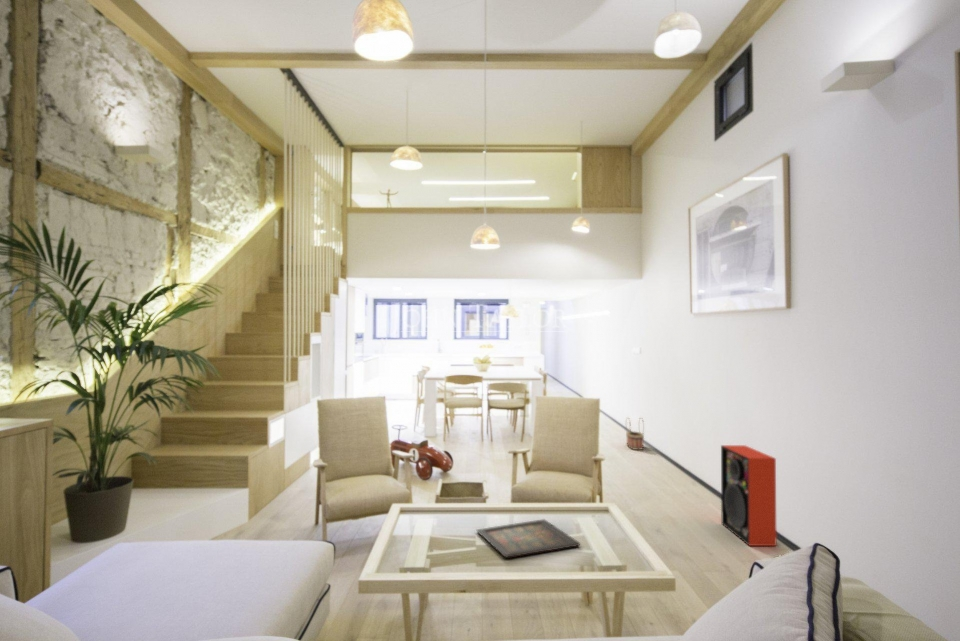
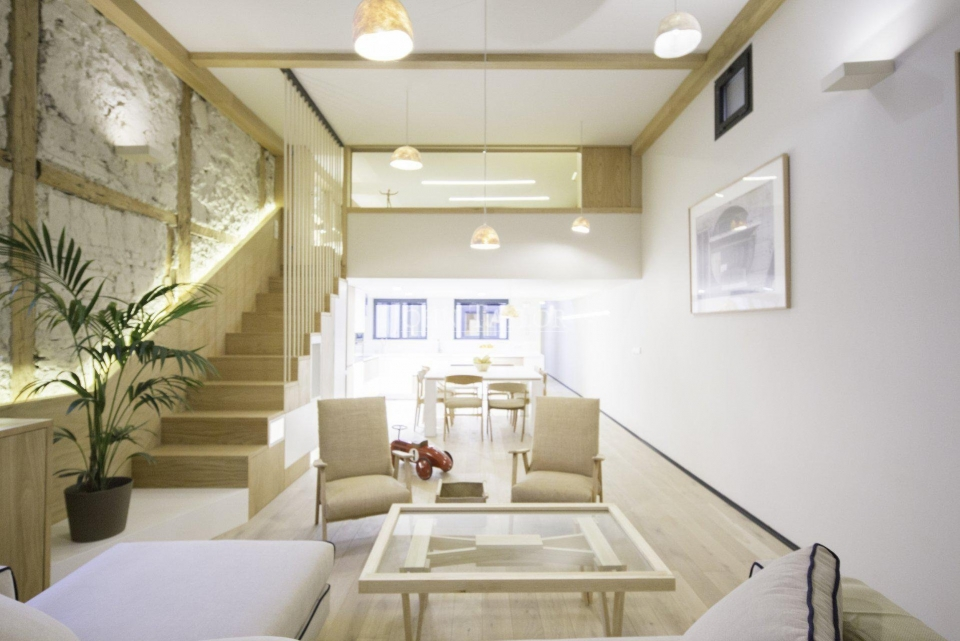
- icon panel [475,518,581,559]
- basket [625,416,645,451]
- speaker [720,444,778,547]
